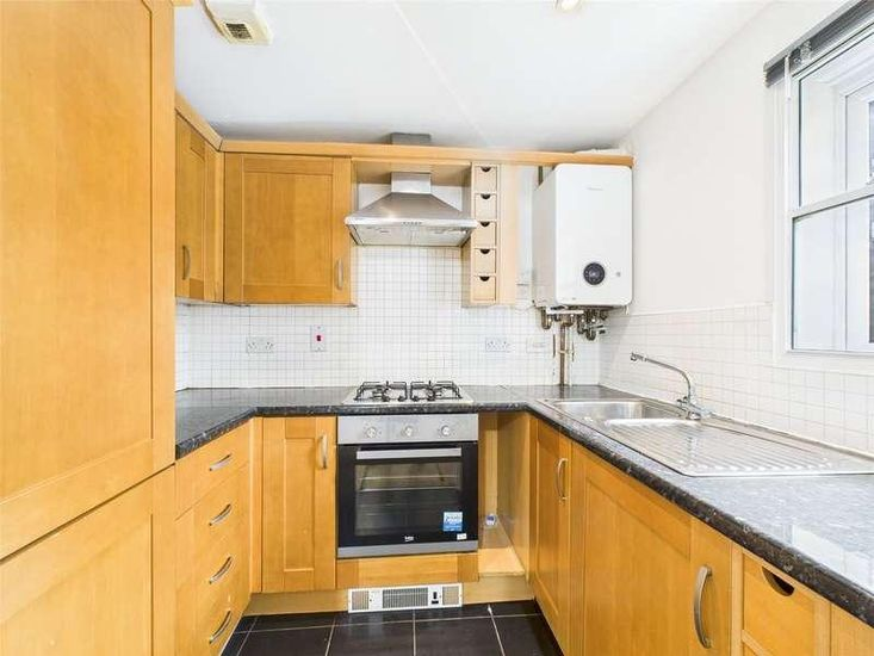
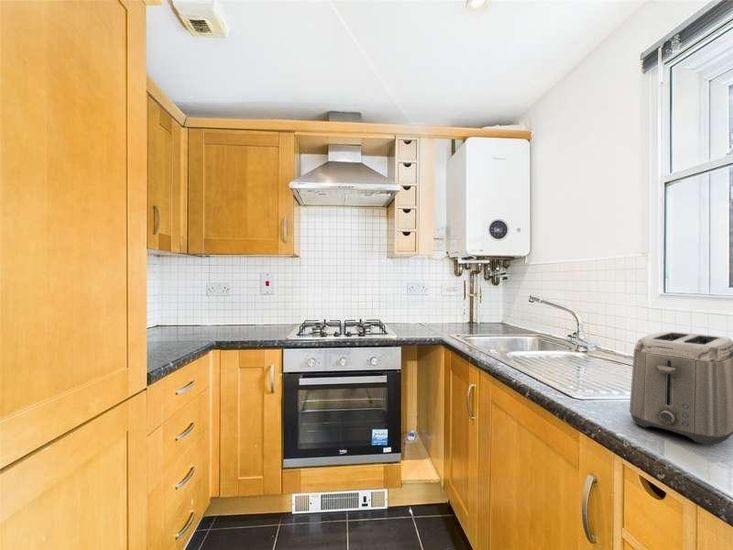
+ toaster [629,331,733,447]
